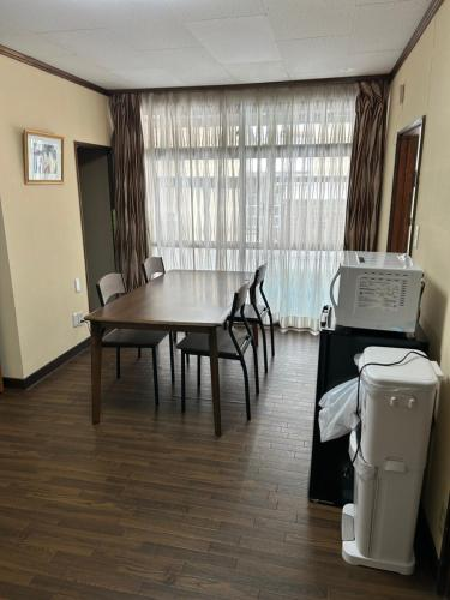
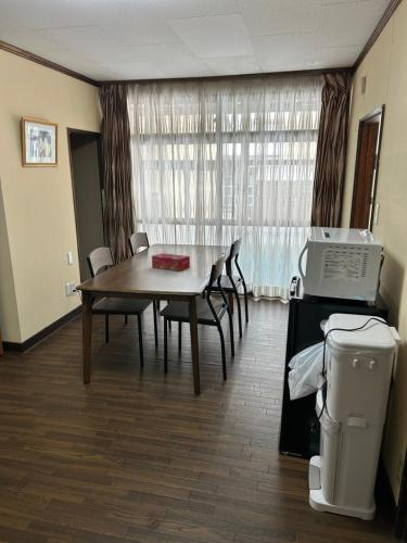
+ tissue box [151,252,191,273]
